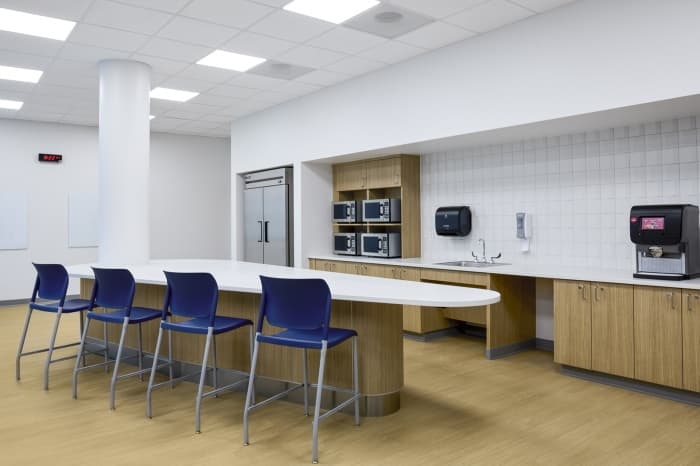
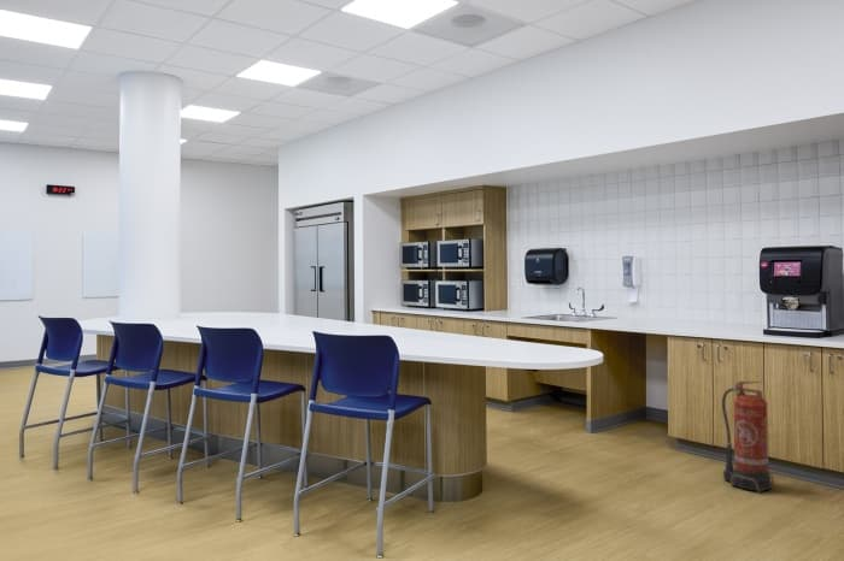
+ fire extinguisher [721,380,775,494]
